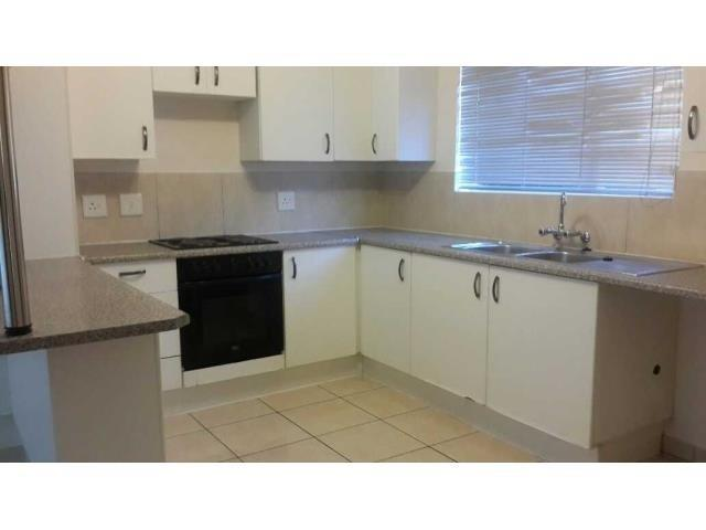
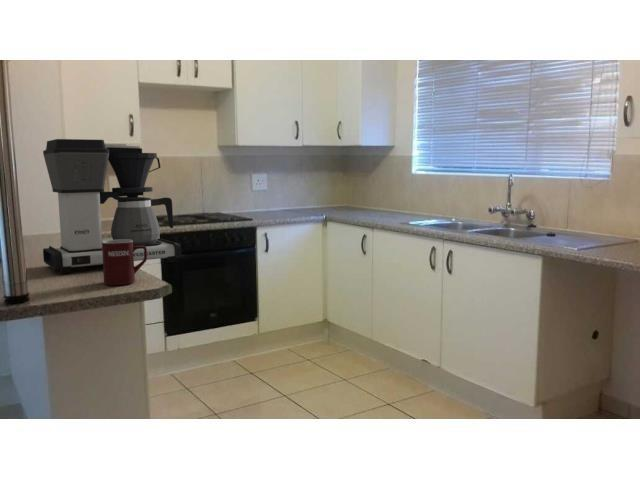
+ mug [102,239,148,286]
+ coffee maker [42,138,183,274]
